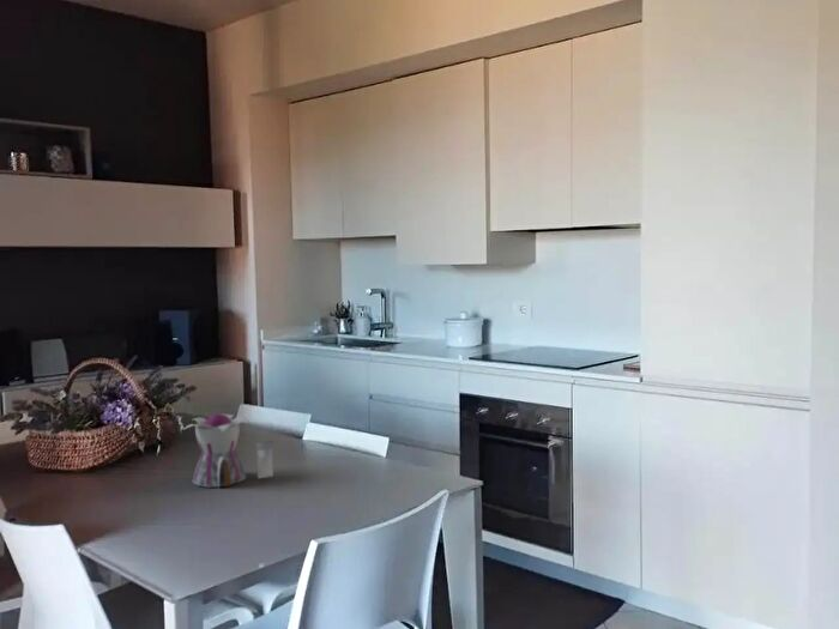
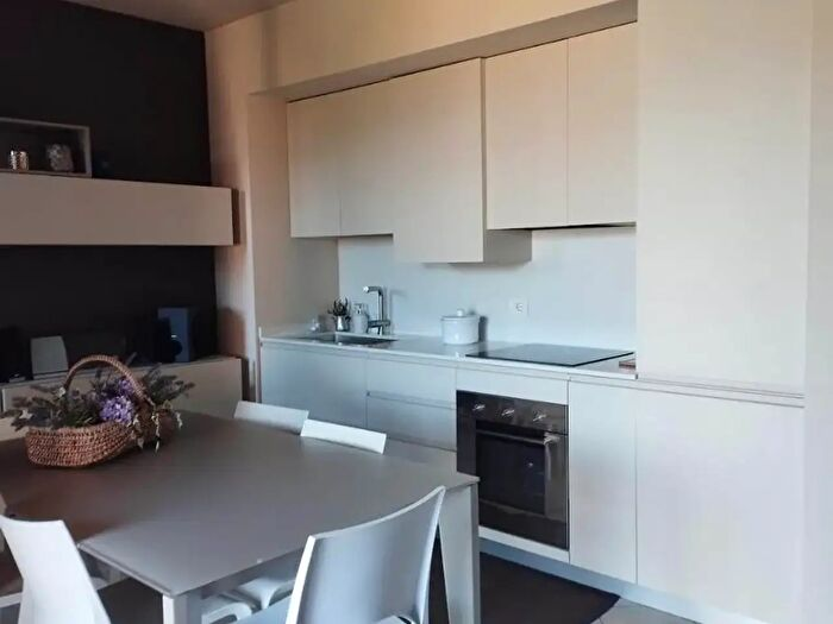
- teapot [183,413,274,489]
